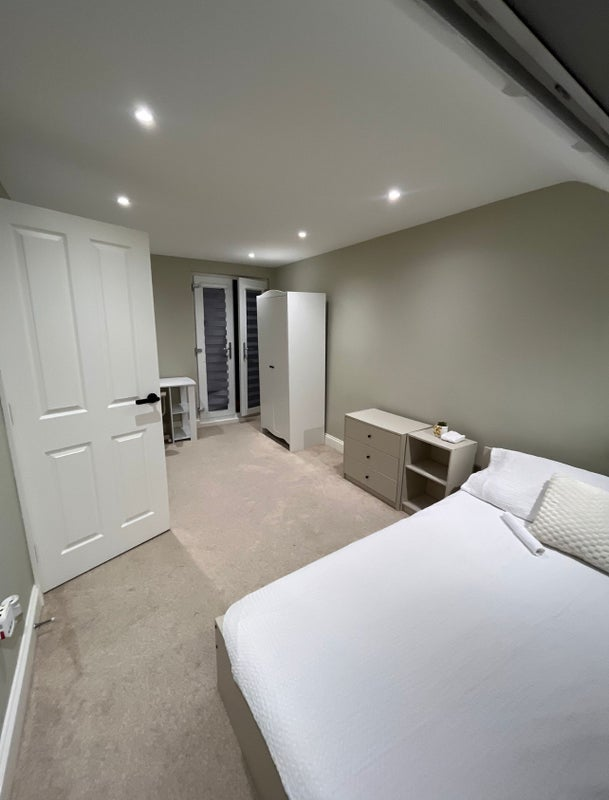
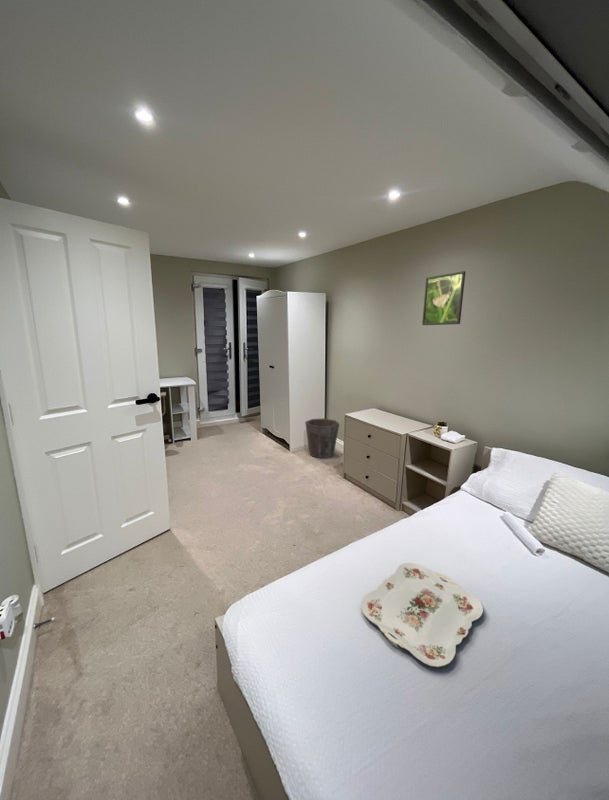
+ waste bin [304,418,340,459]
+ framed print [421,270,467,326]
+ serving tray [360,562,484,668]
